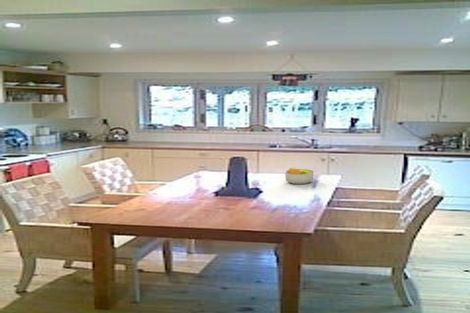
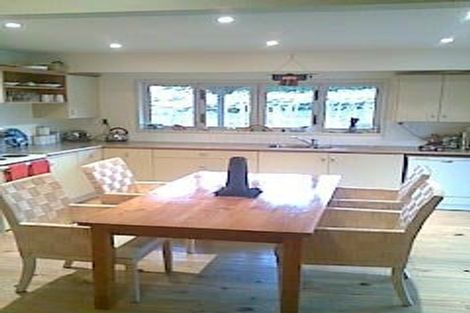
- fruit bowl [284,167,315,185]
